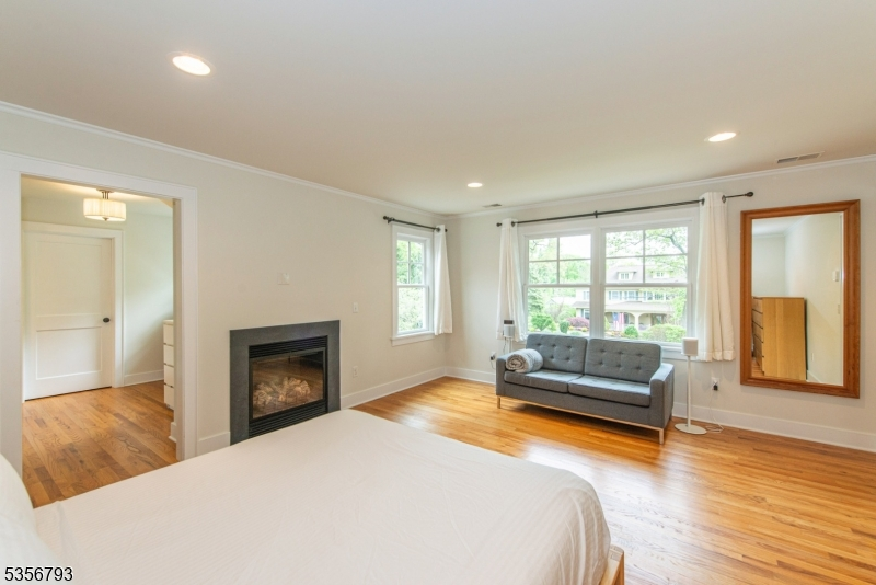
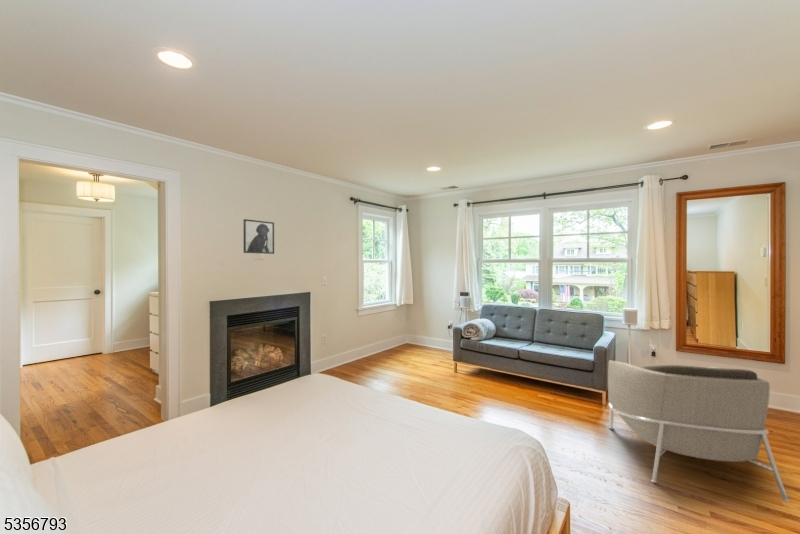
+ armchair [607,359,790,502]
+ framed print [242,218,275,255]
